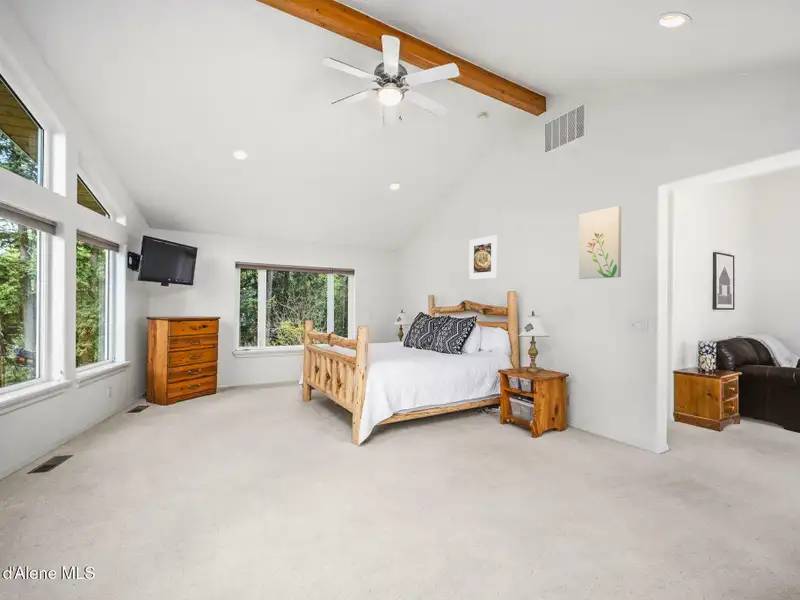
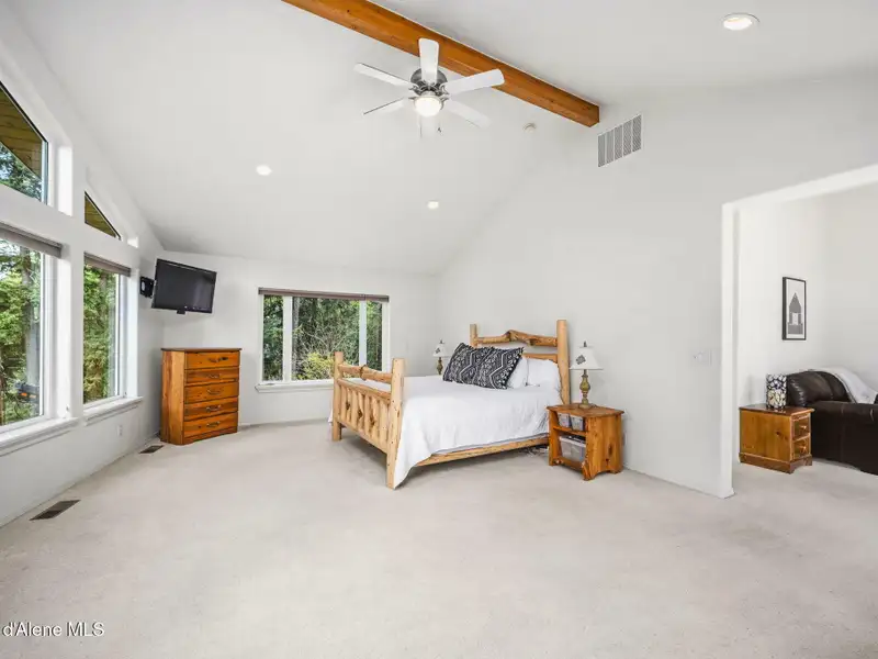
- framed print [468,234,498,281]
- wall art [578,205,622,280]
